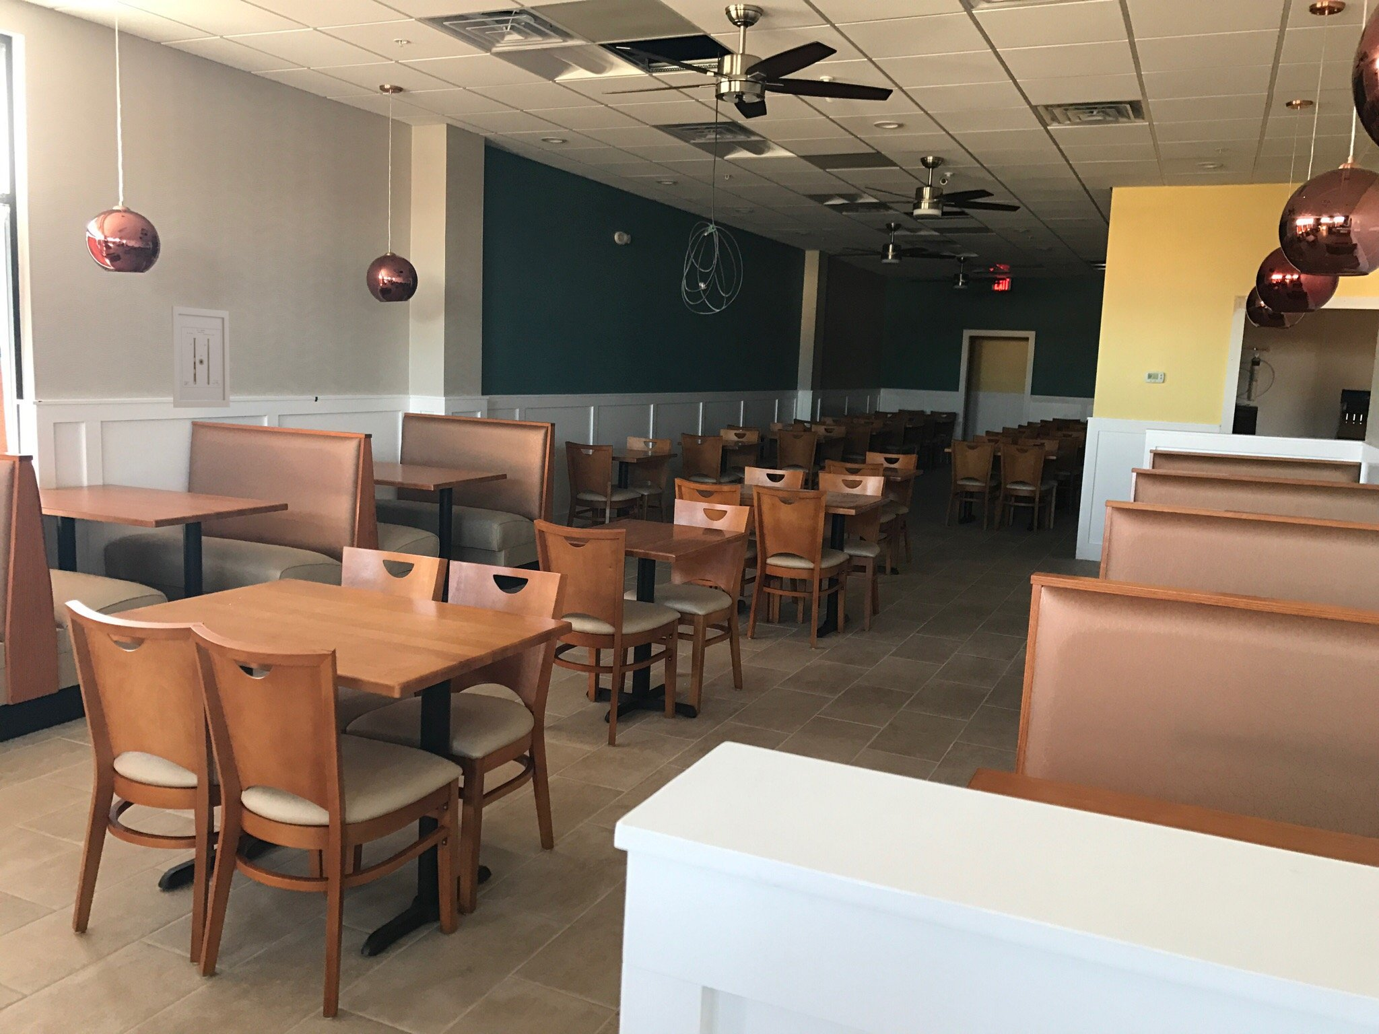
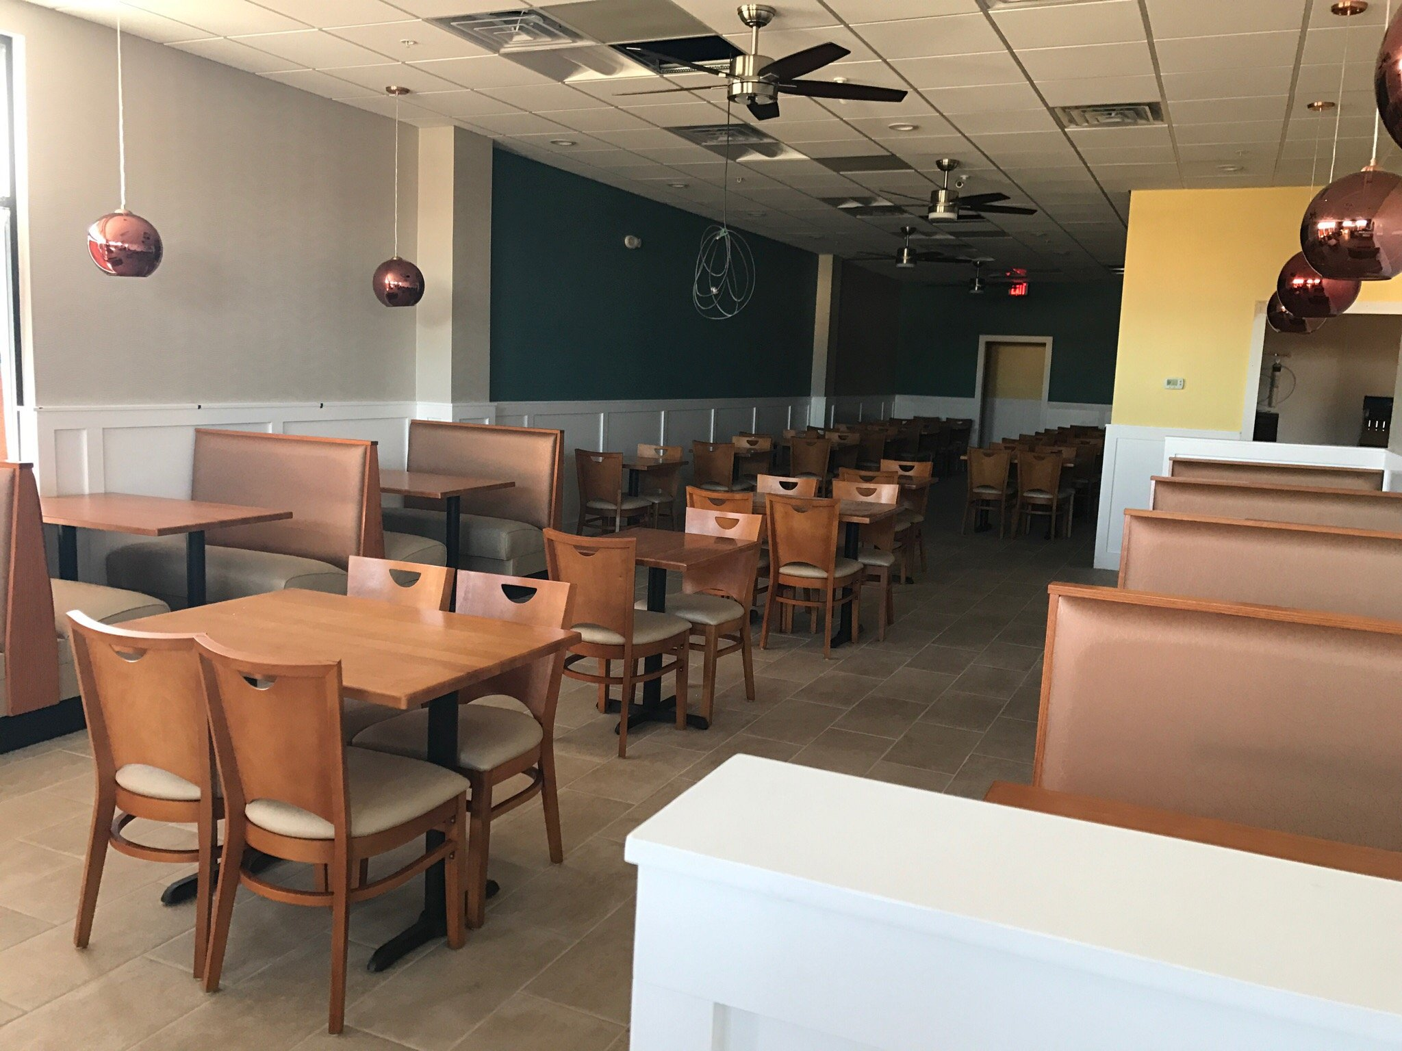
- wall art [172,305,230,408]
